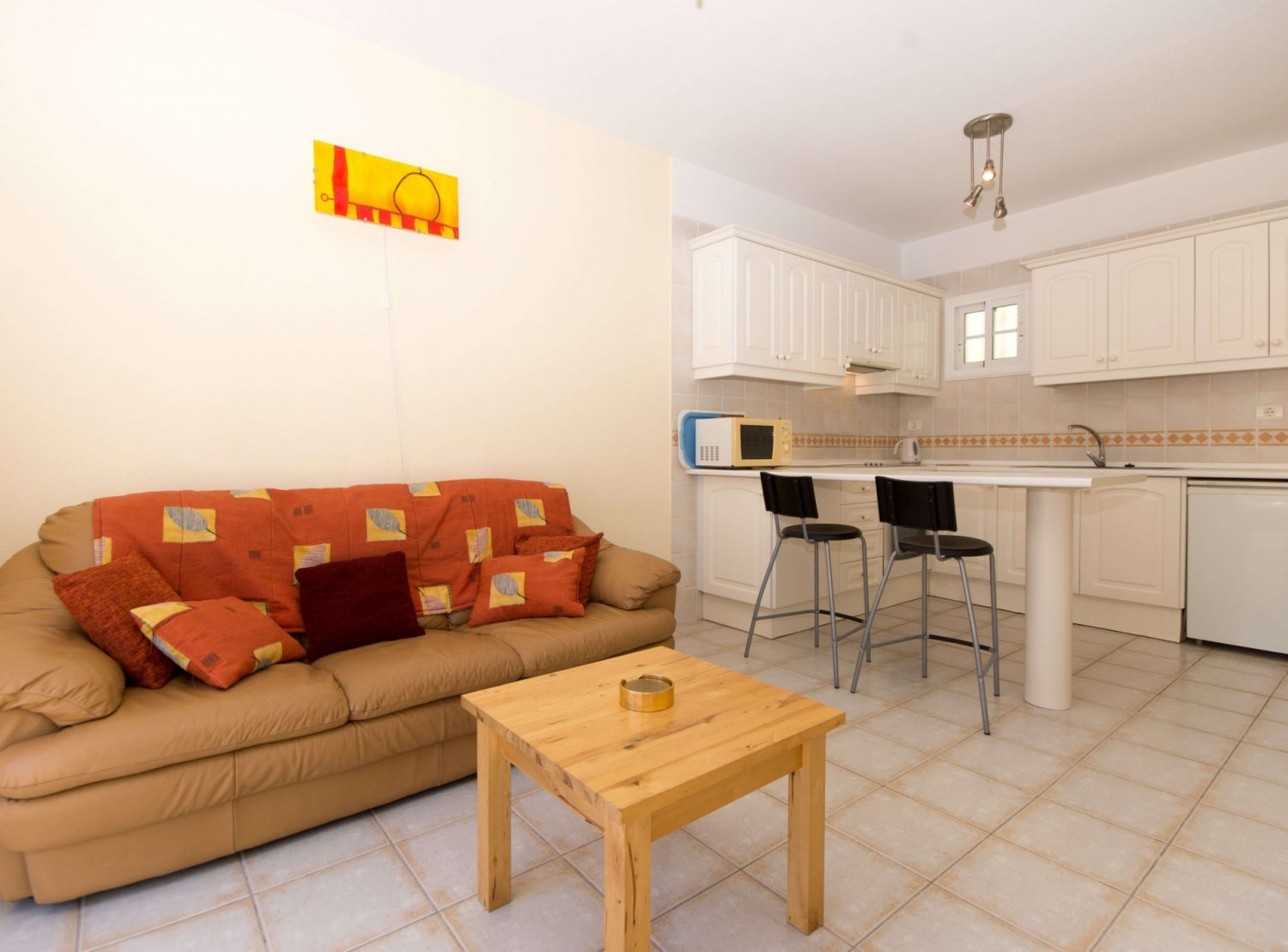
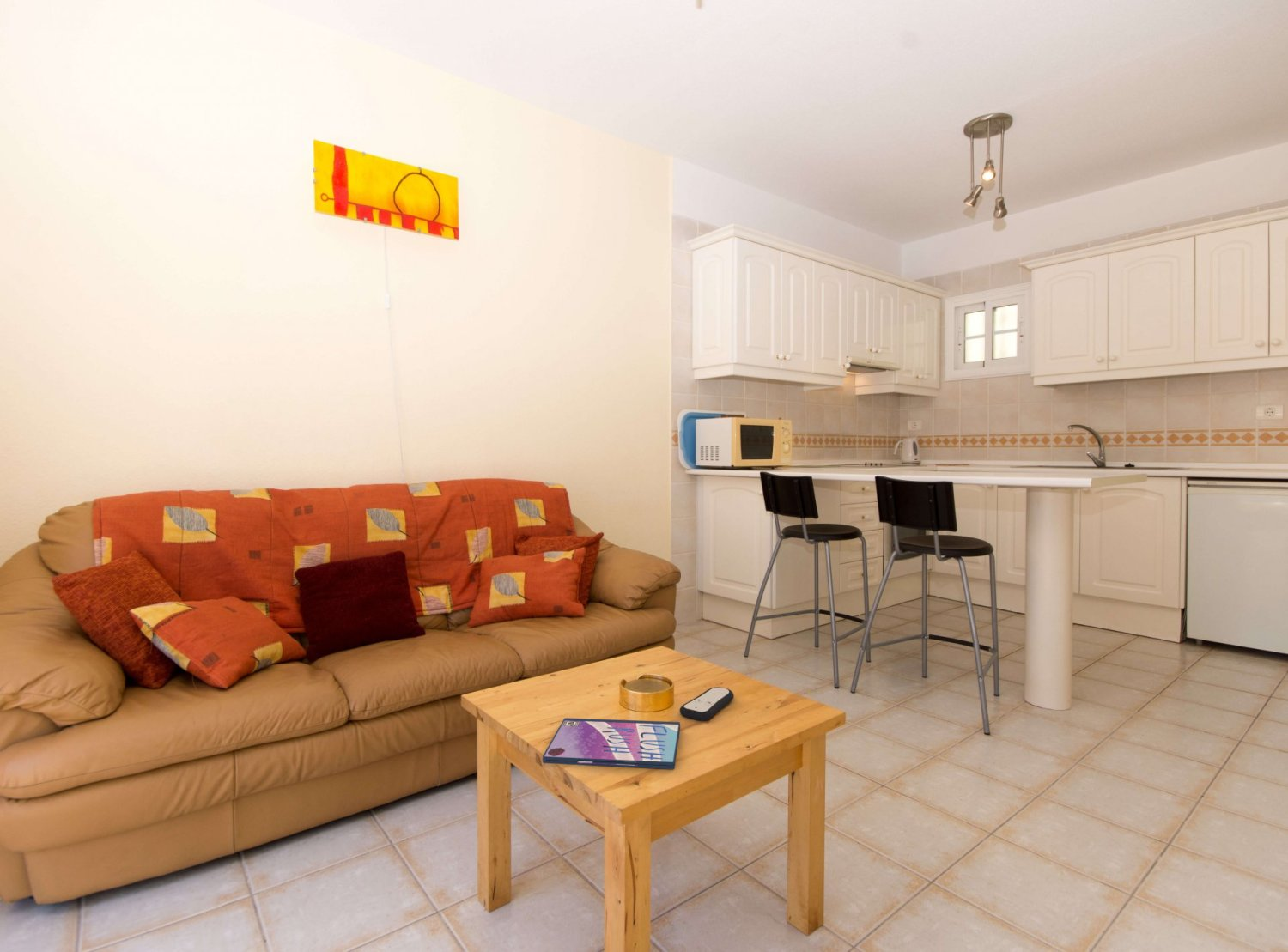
+ video game case [542,717,681,770]
+ remote control [679,687,735,722]
